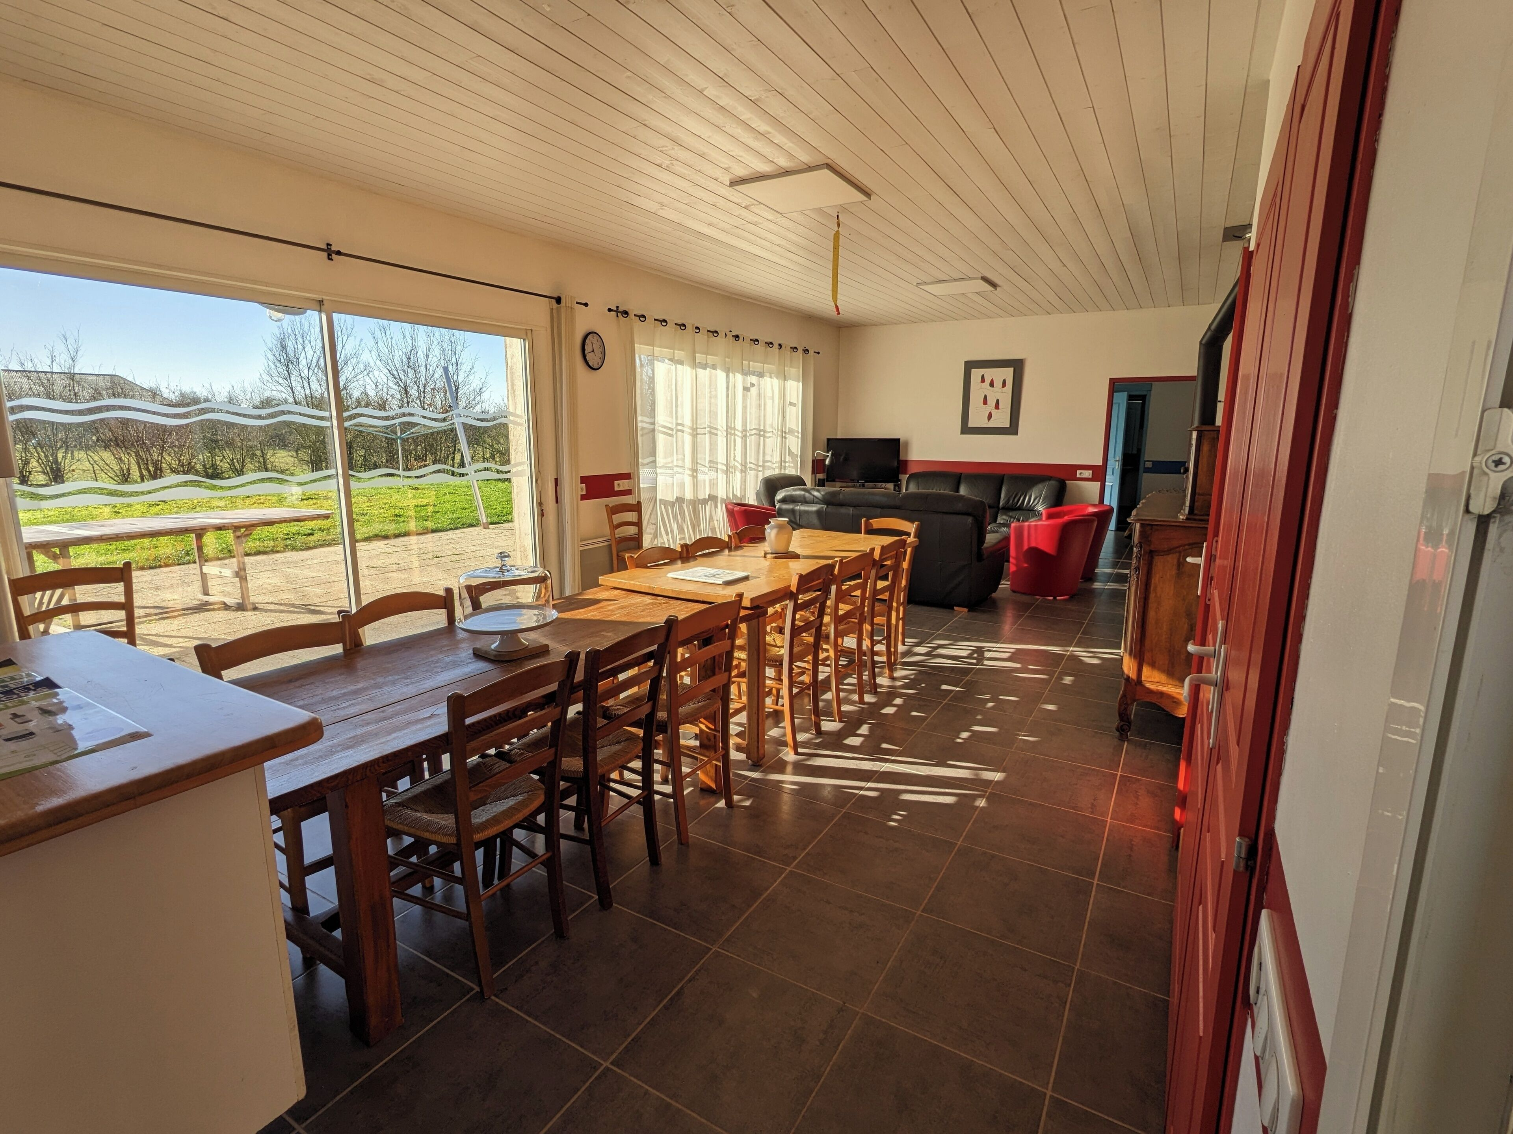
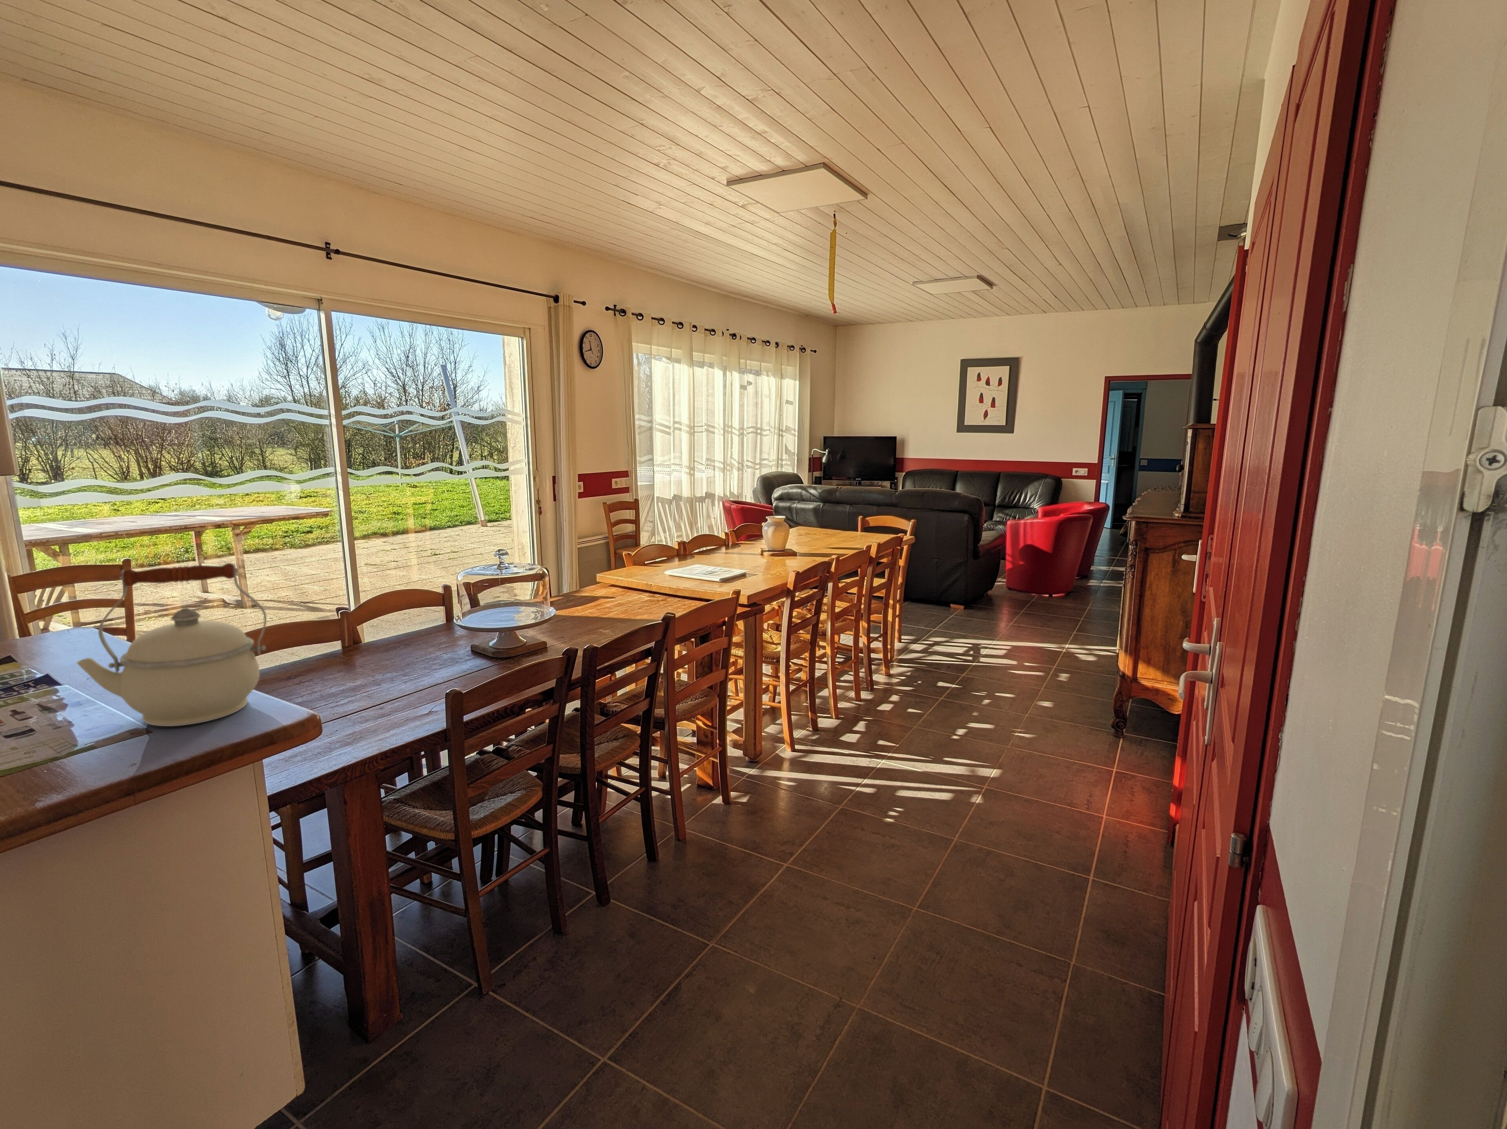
+ kettle [76,562,267,727]
